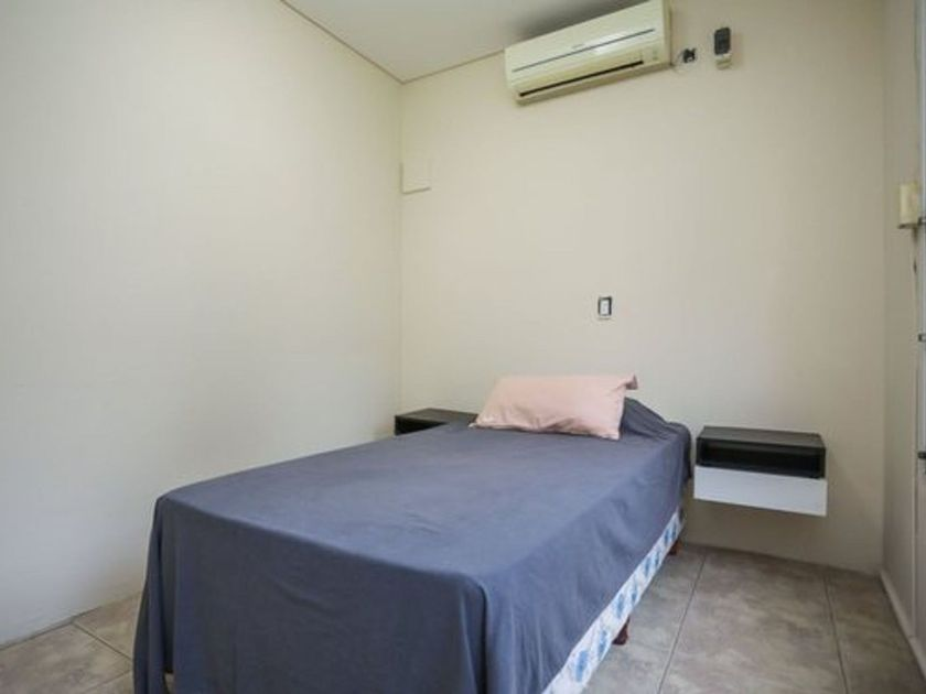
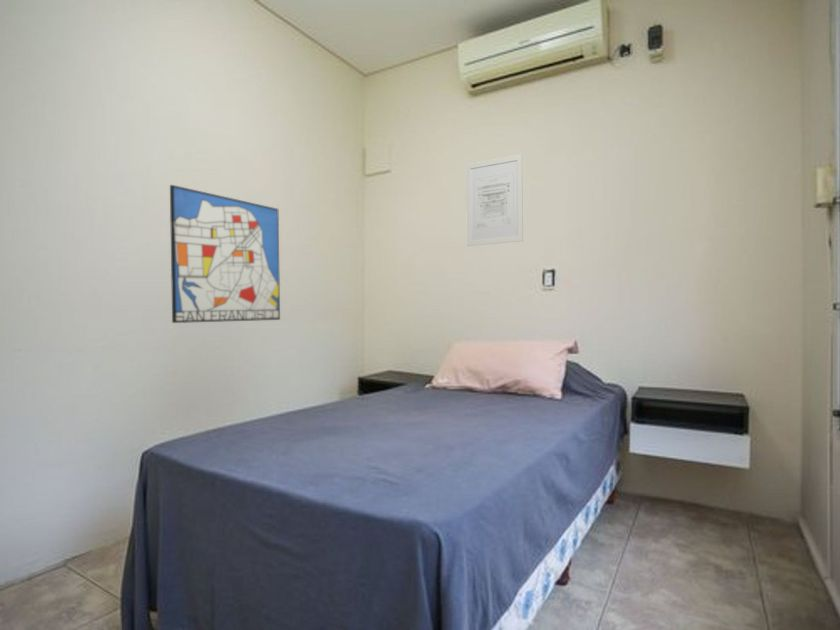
+ wall art [465,154,524,247]
+ wall art [169,184,281,324]
